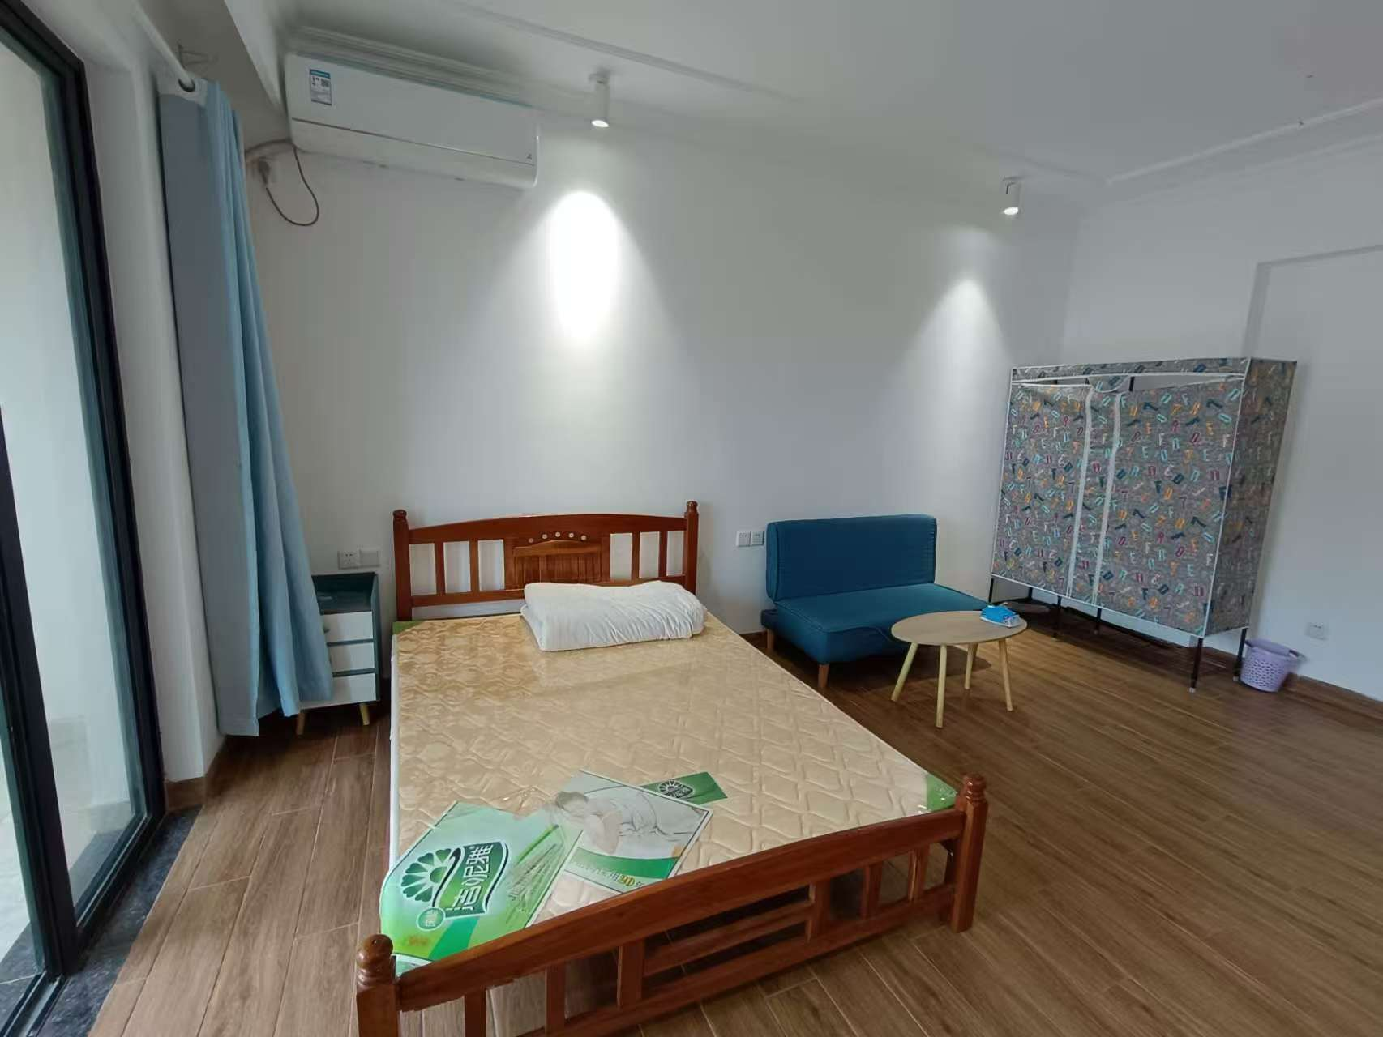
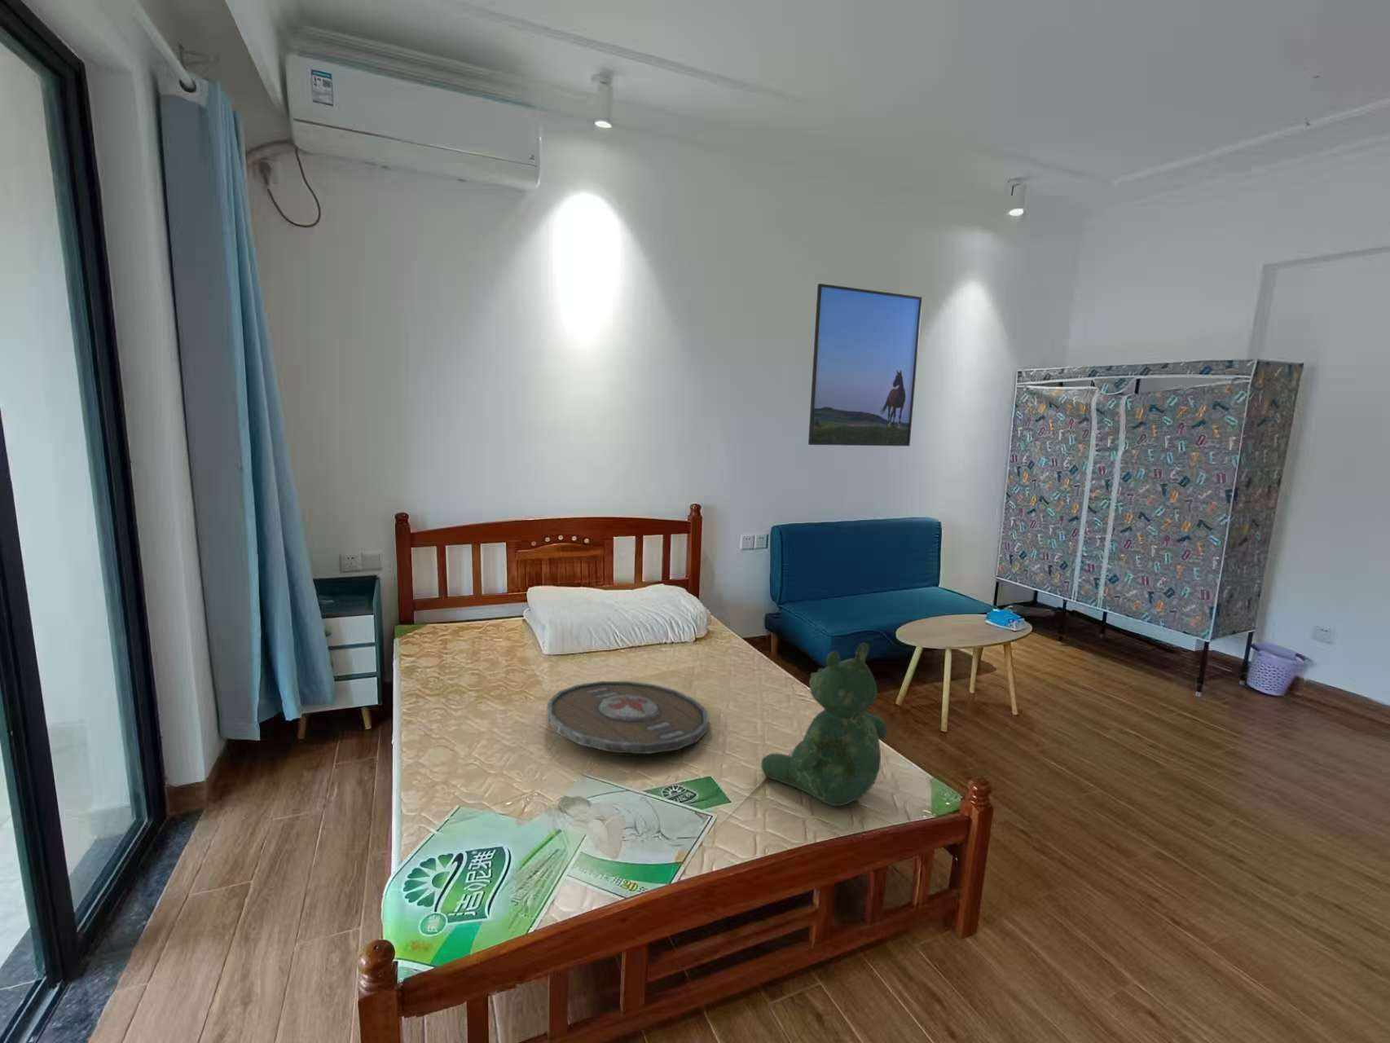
+ teddy bear [760,642,889,806]
+ serving tray [545,680,709,755]
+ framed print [807,283,923,447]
